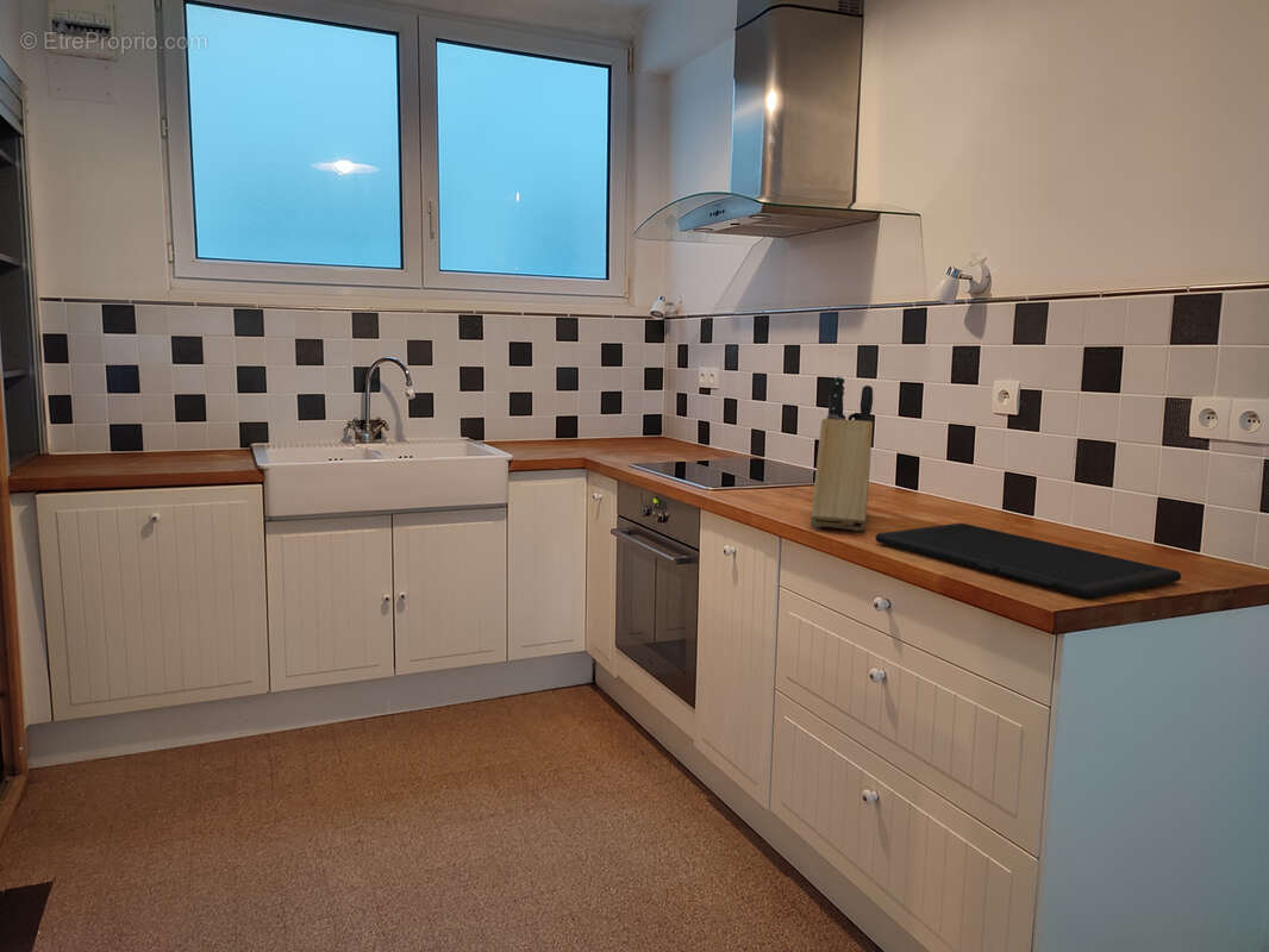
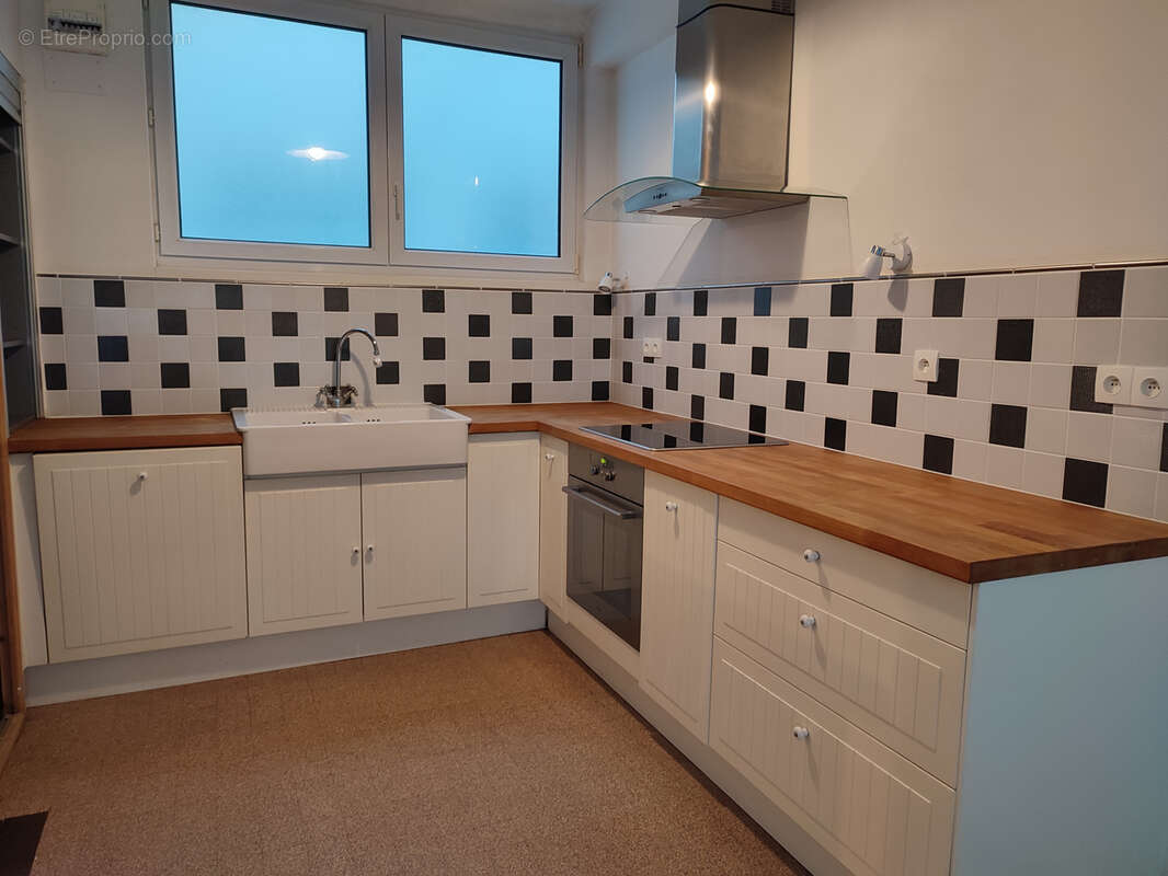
- cutting board [875,522,1182,601]
- knife block [809,376,874,532]
